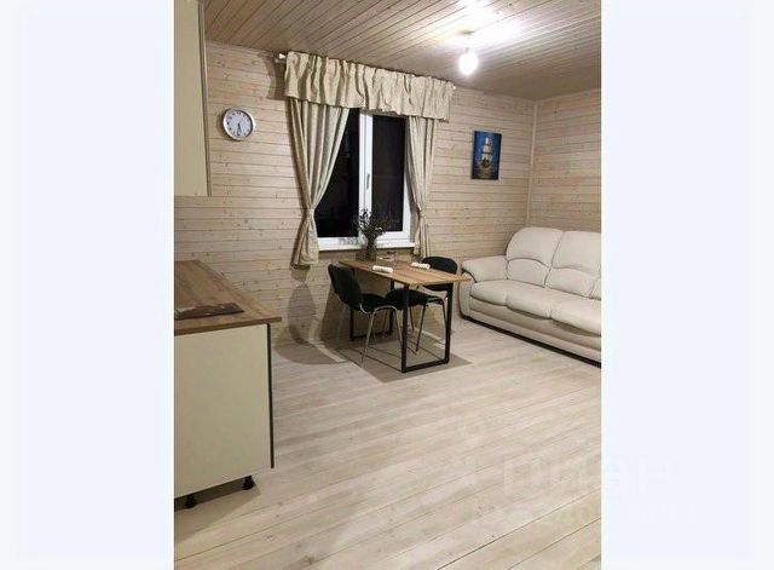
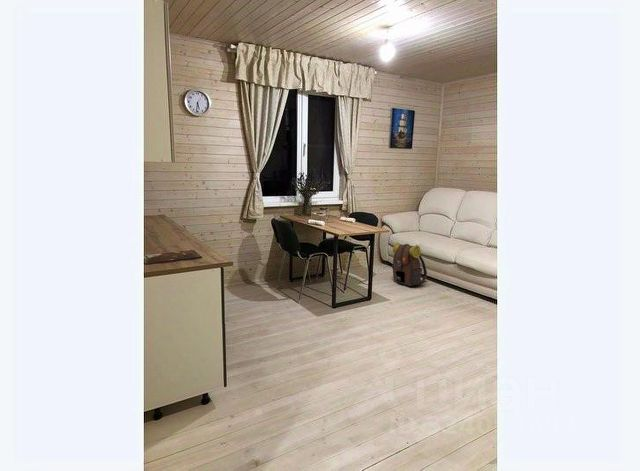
+ backpack [391,241,428,287]
